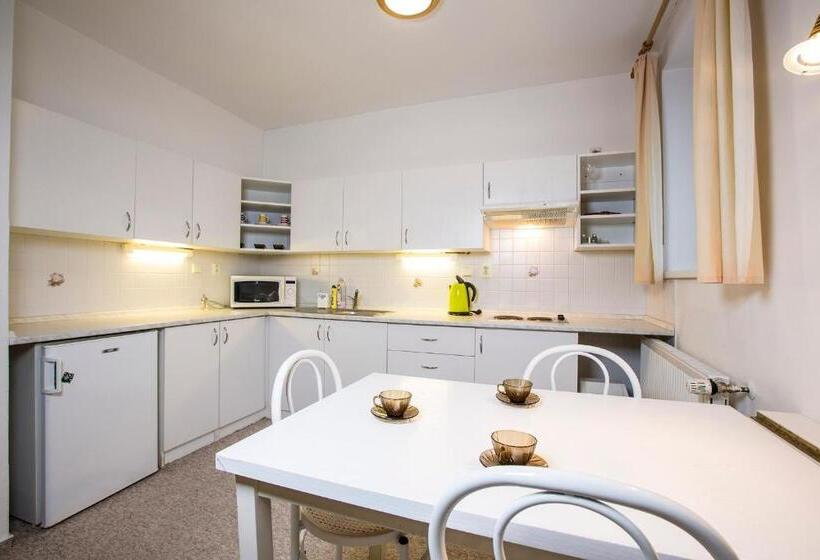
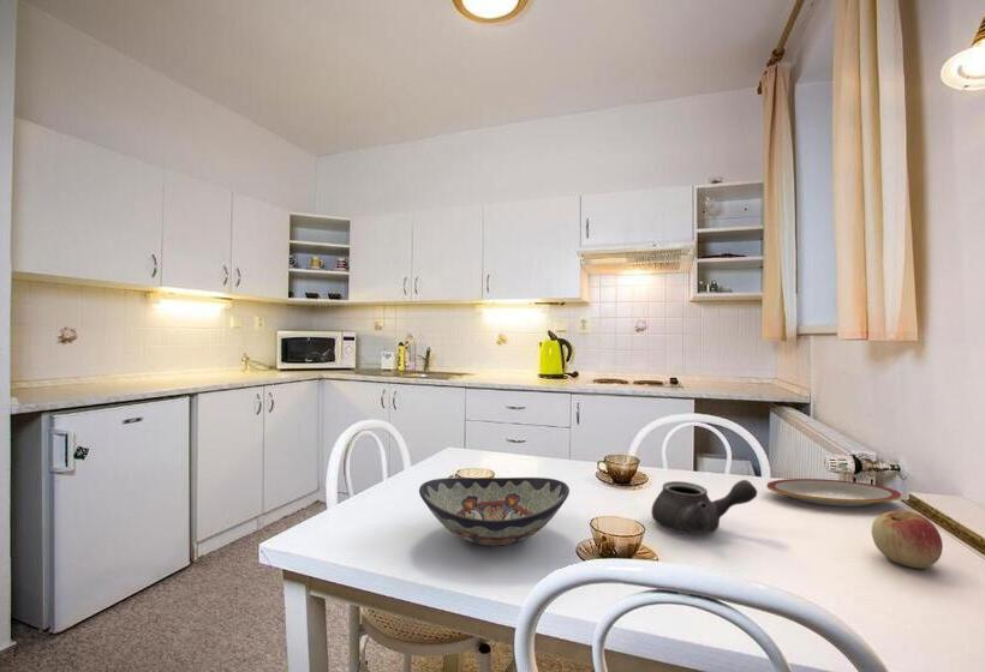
+ apple [871,510,944,570]
+ decorative bowl [418,476,571,547]
+ teapot [650,479,758,535]
+ plate [765,478,902,508]
